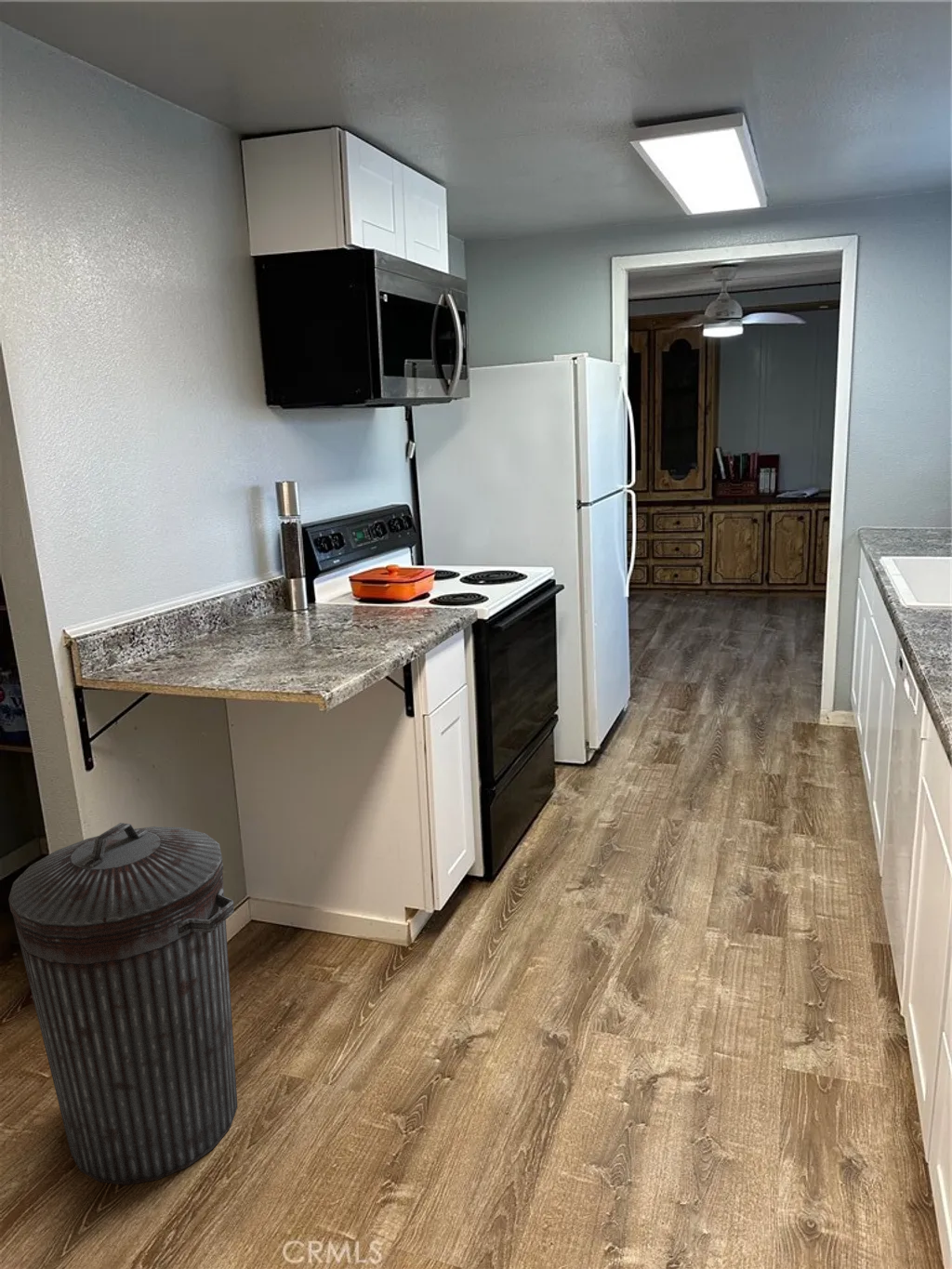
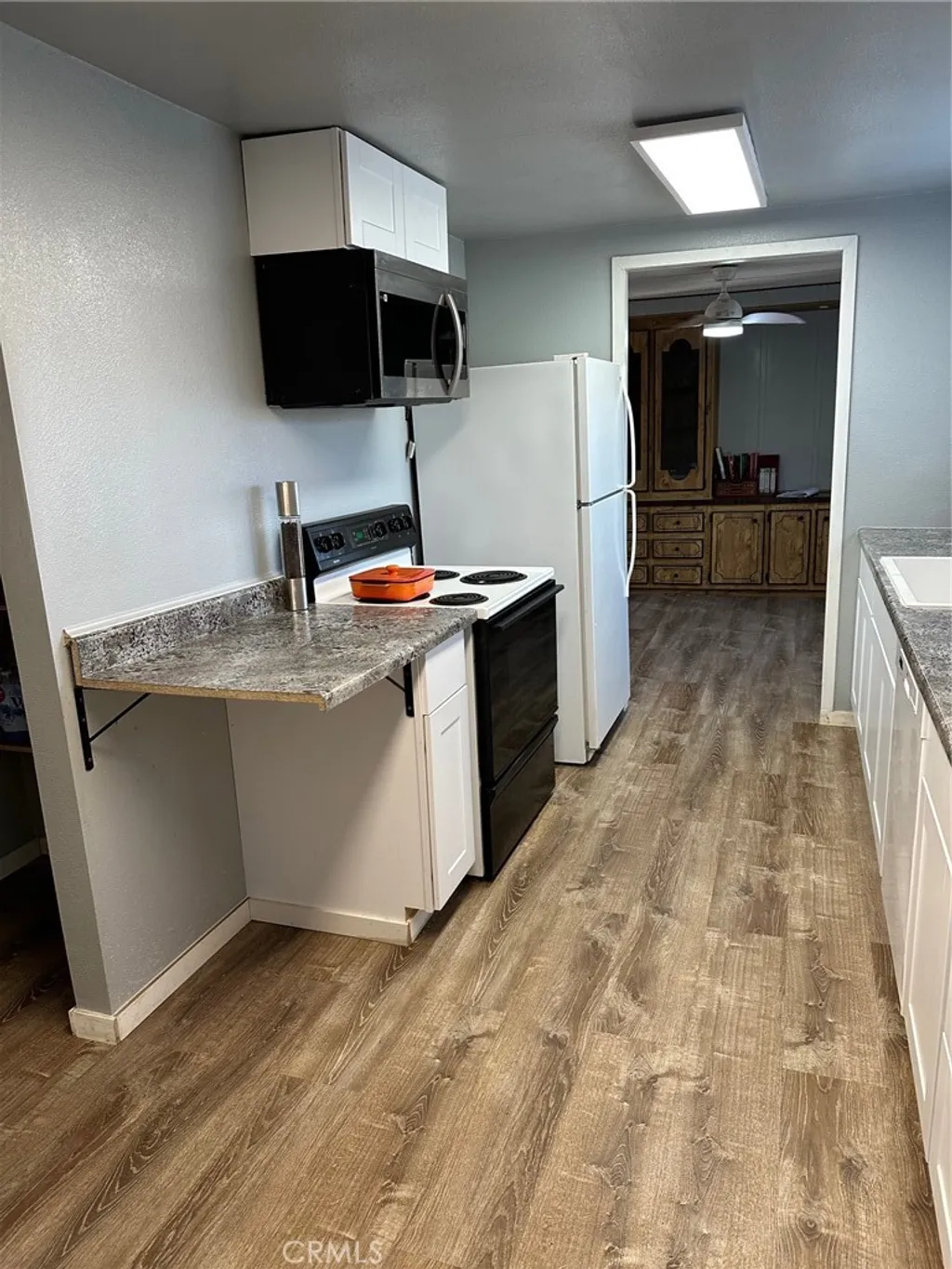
- trash can [7,822,238,1186]
